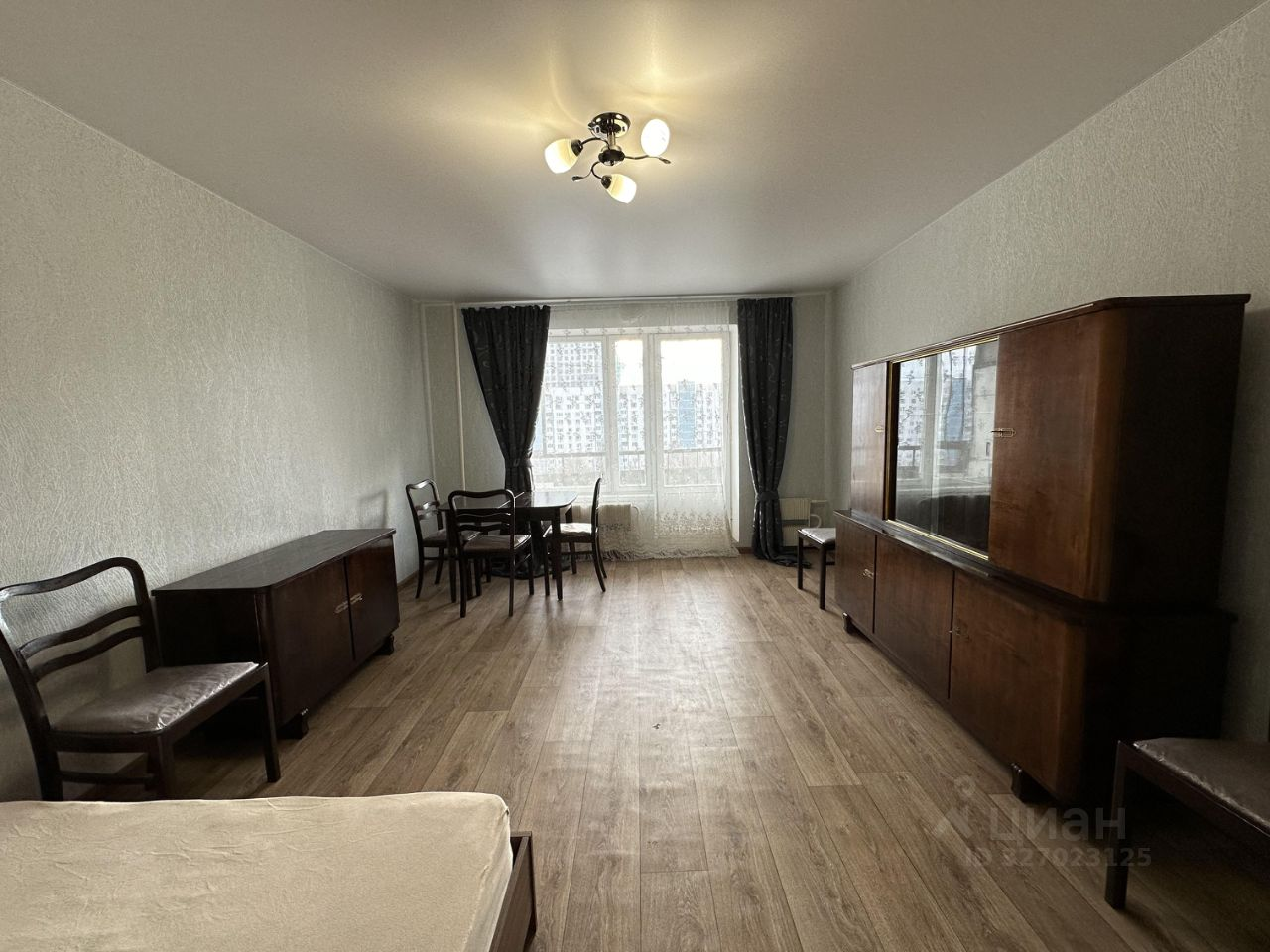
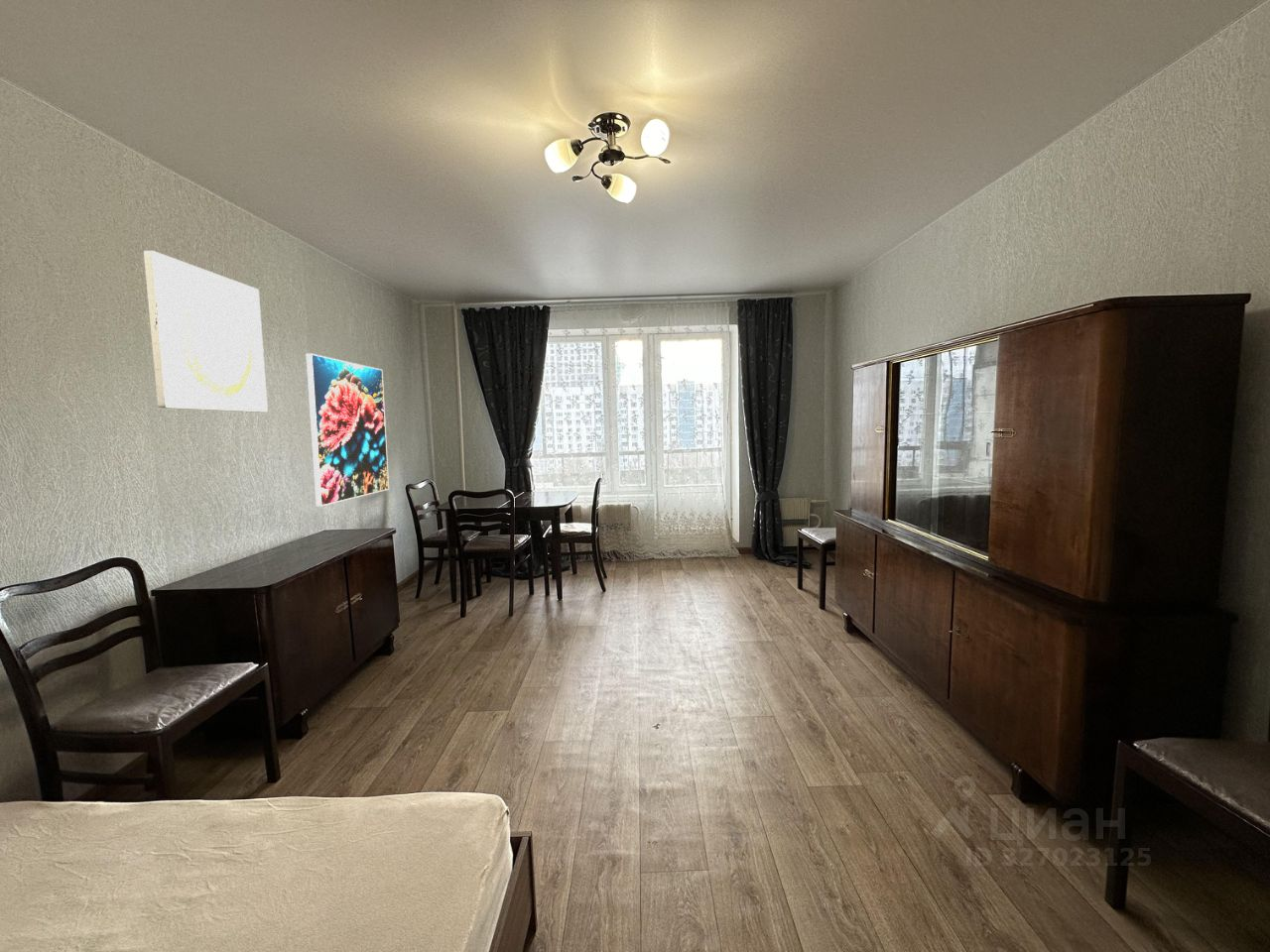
+ wall art [143,250,269,413]
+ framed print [305,352,390,508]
